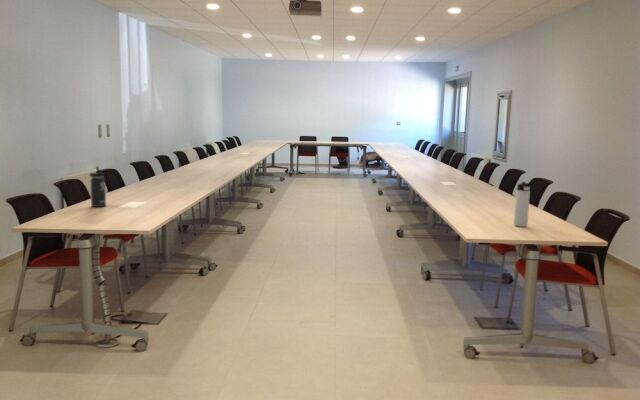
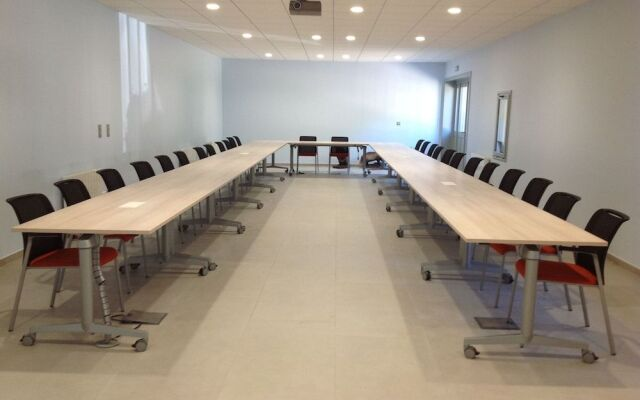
- thermos bottle [513,181,533,228]
- thermos bottle [88,166,107,208]
